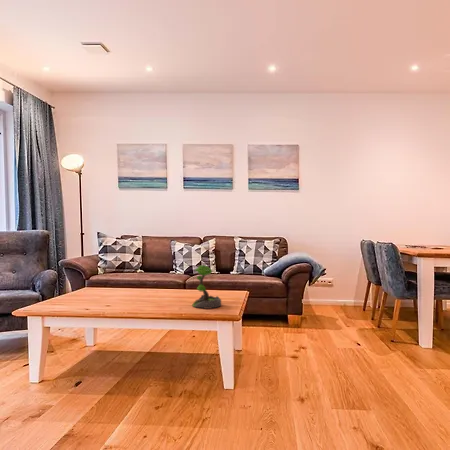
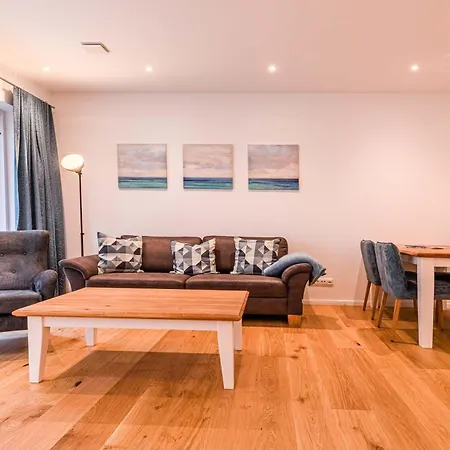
- plant [191,264,222,310]
